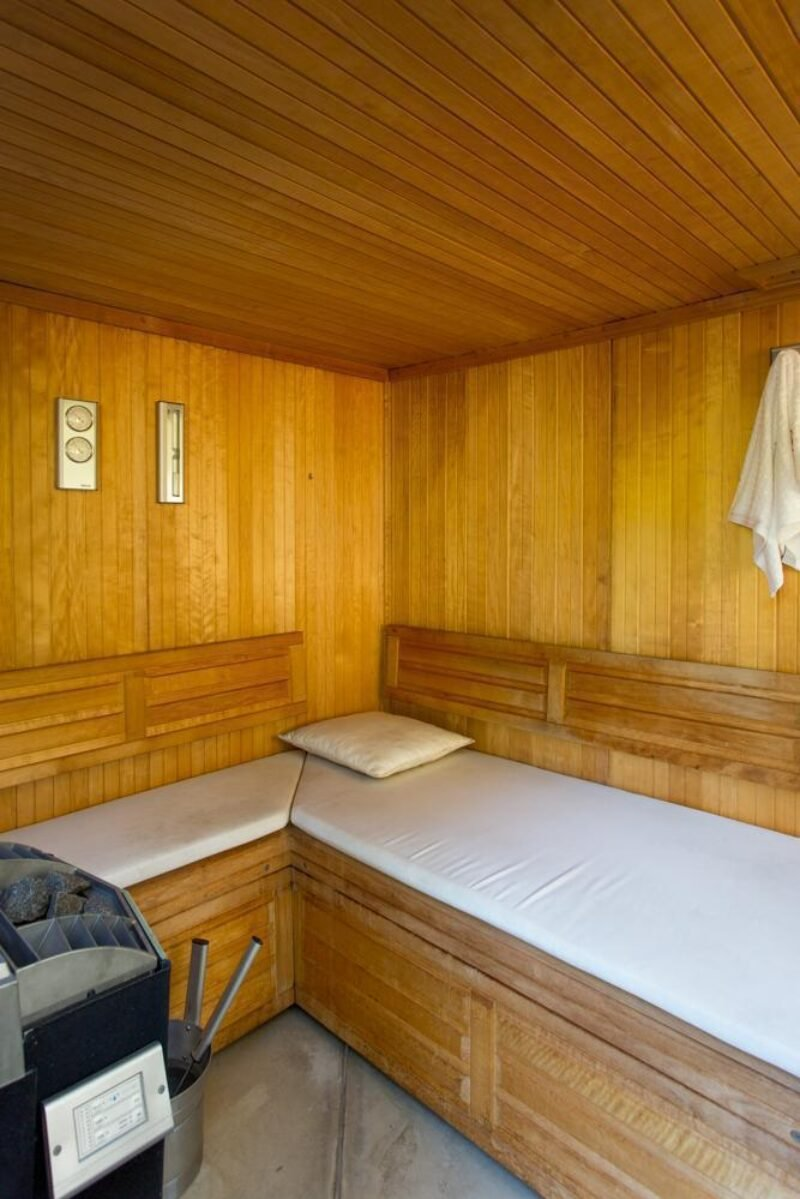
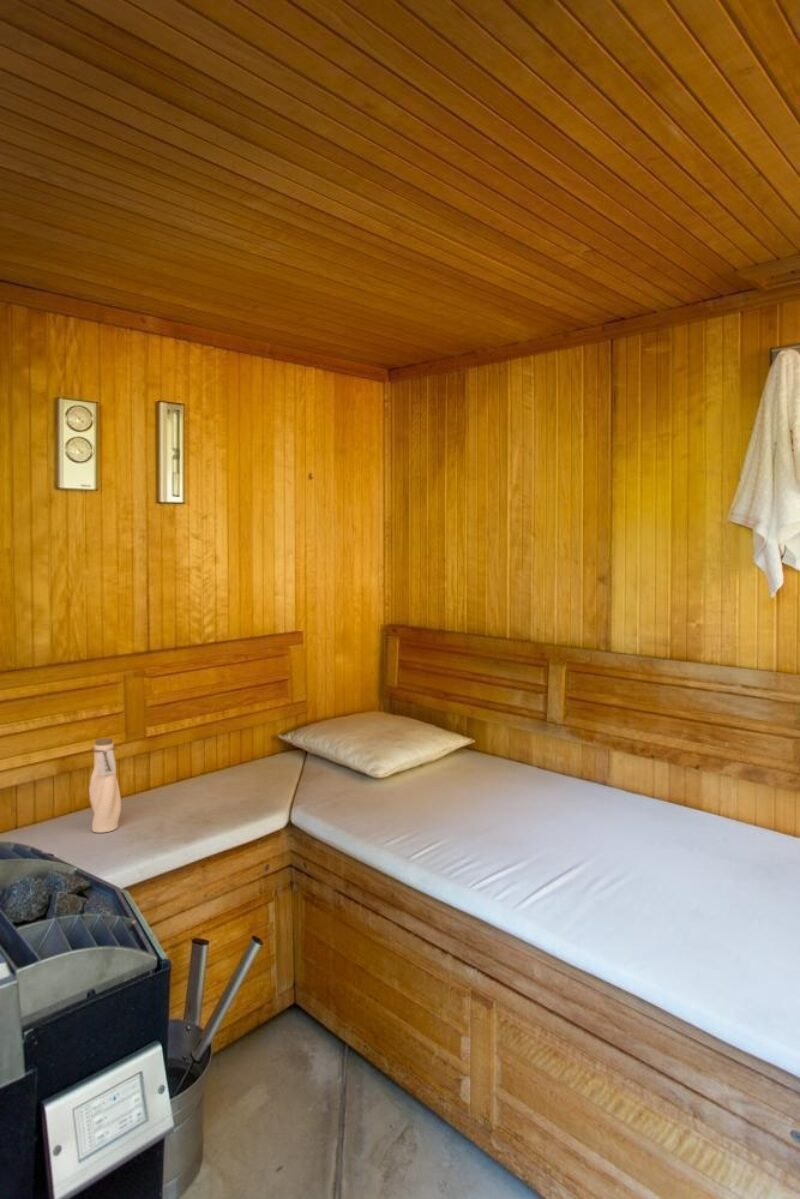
+ water bottle [88,737,122,834]
